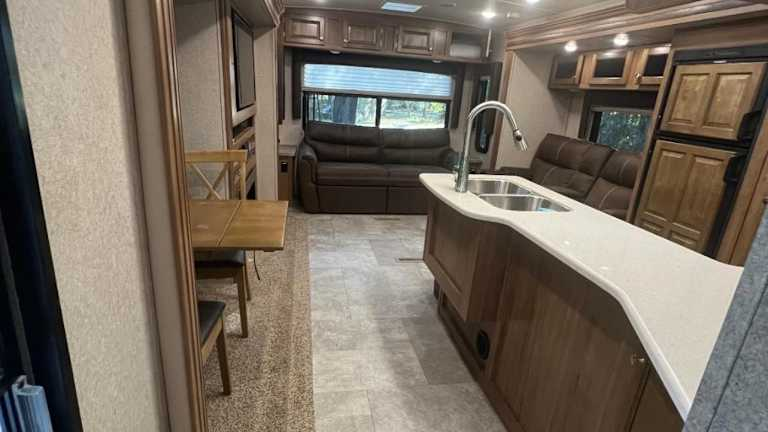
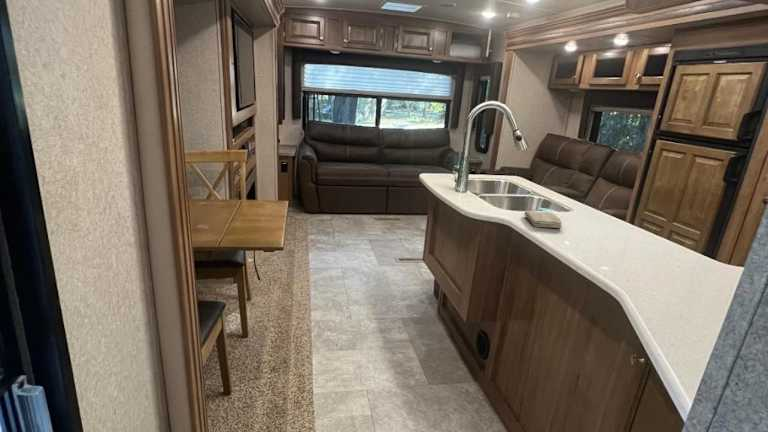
+ washcloth [523,210,563,229]
